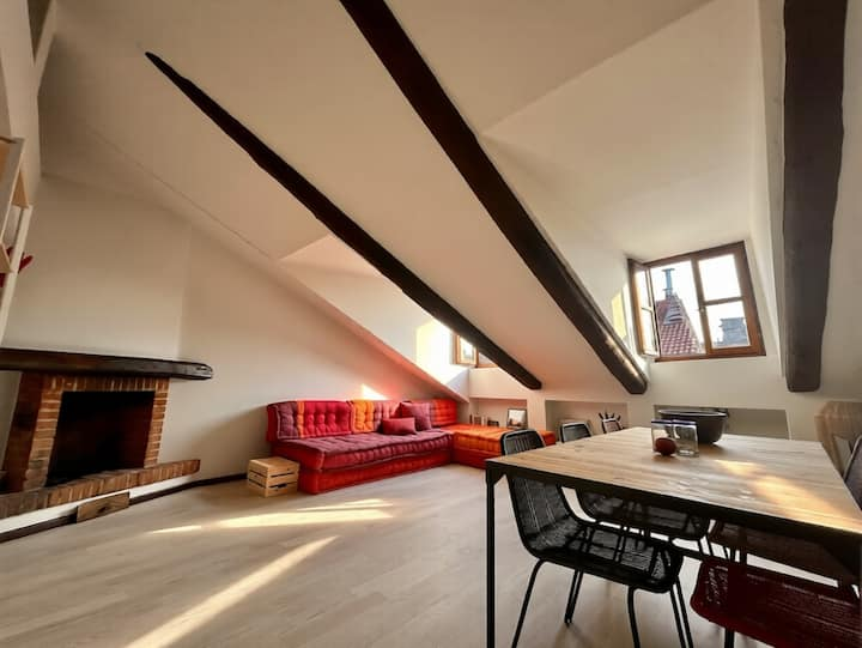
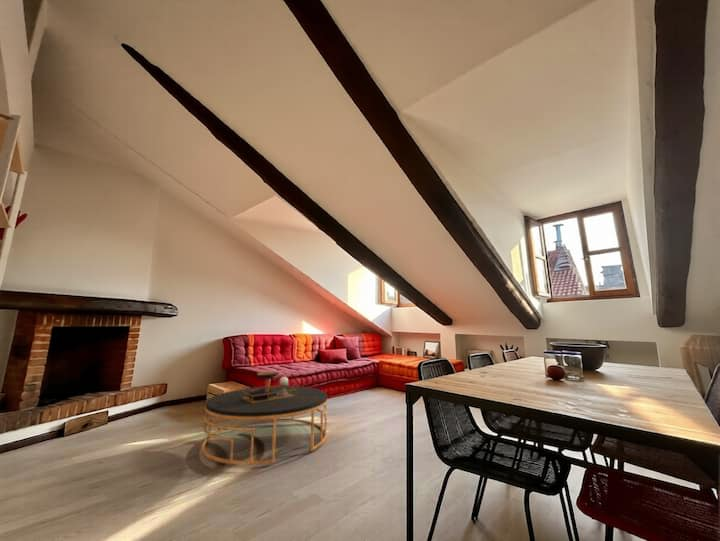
+ coffee table [200,371,328,466]
